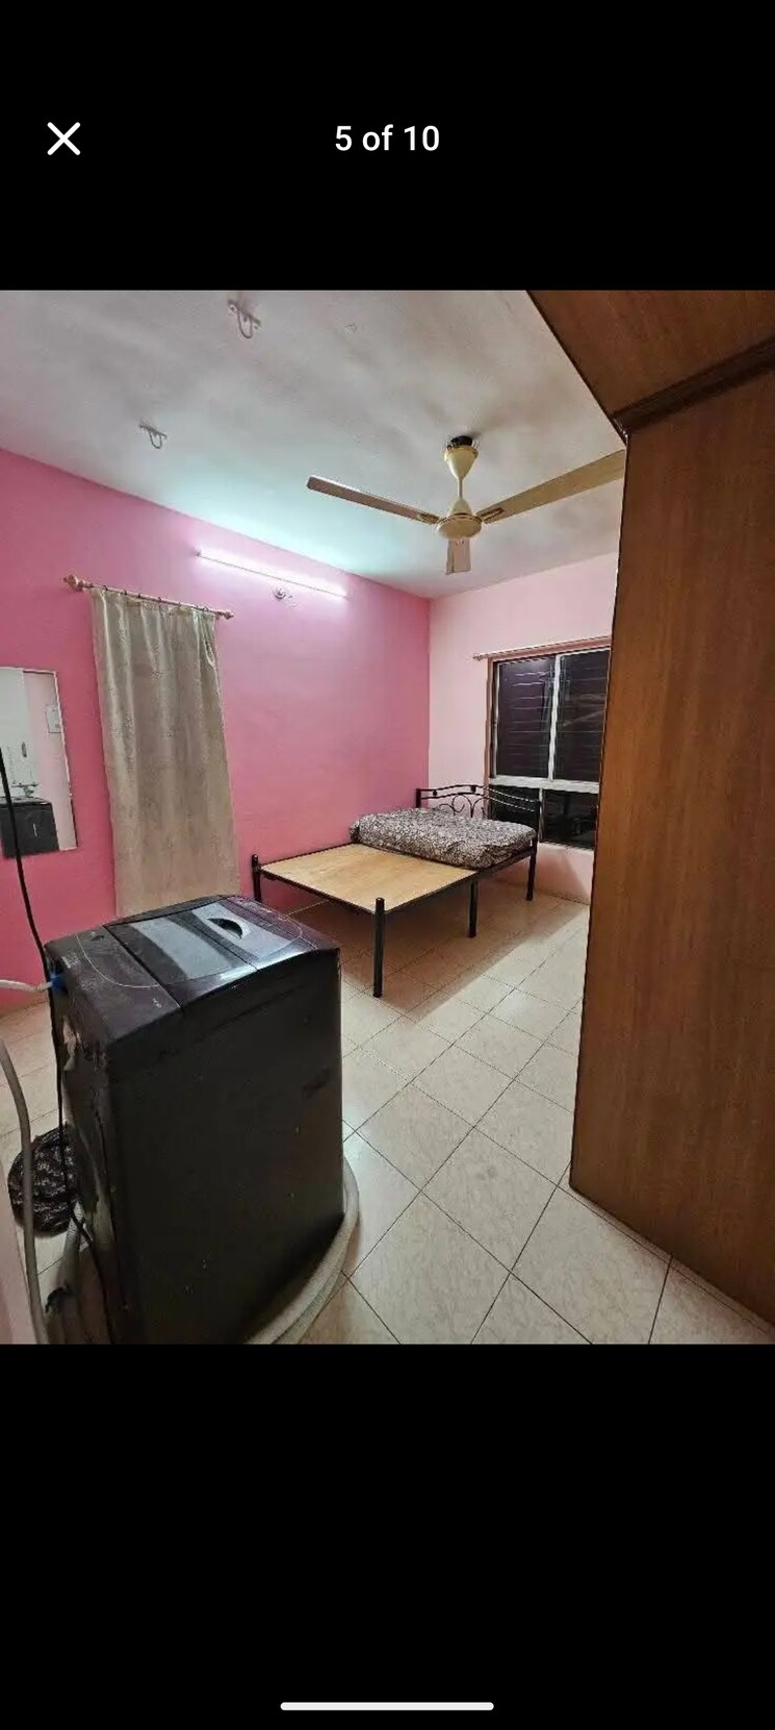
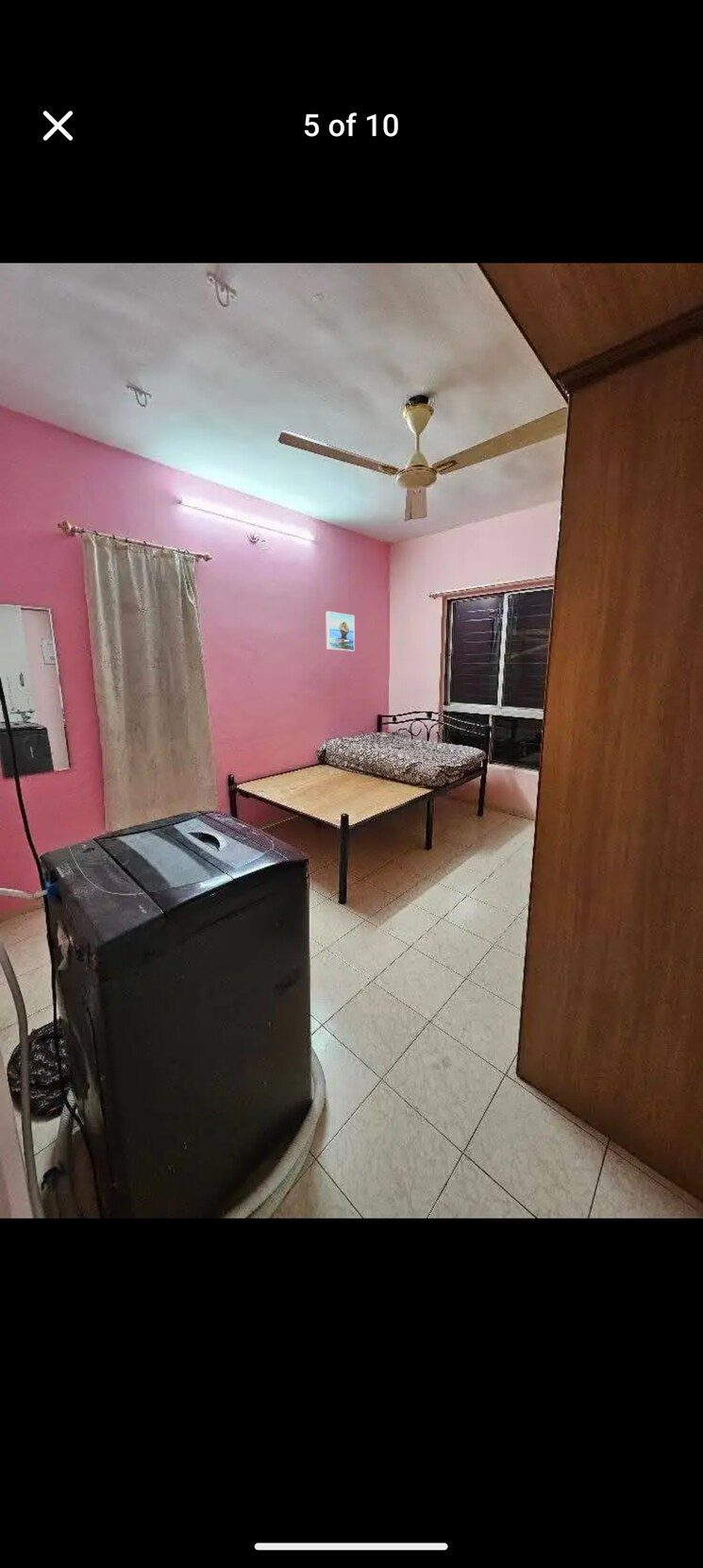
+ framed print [326,611,356,652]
